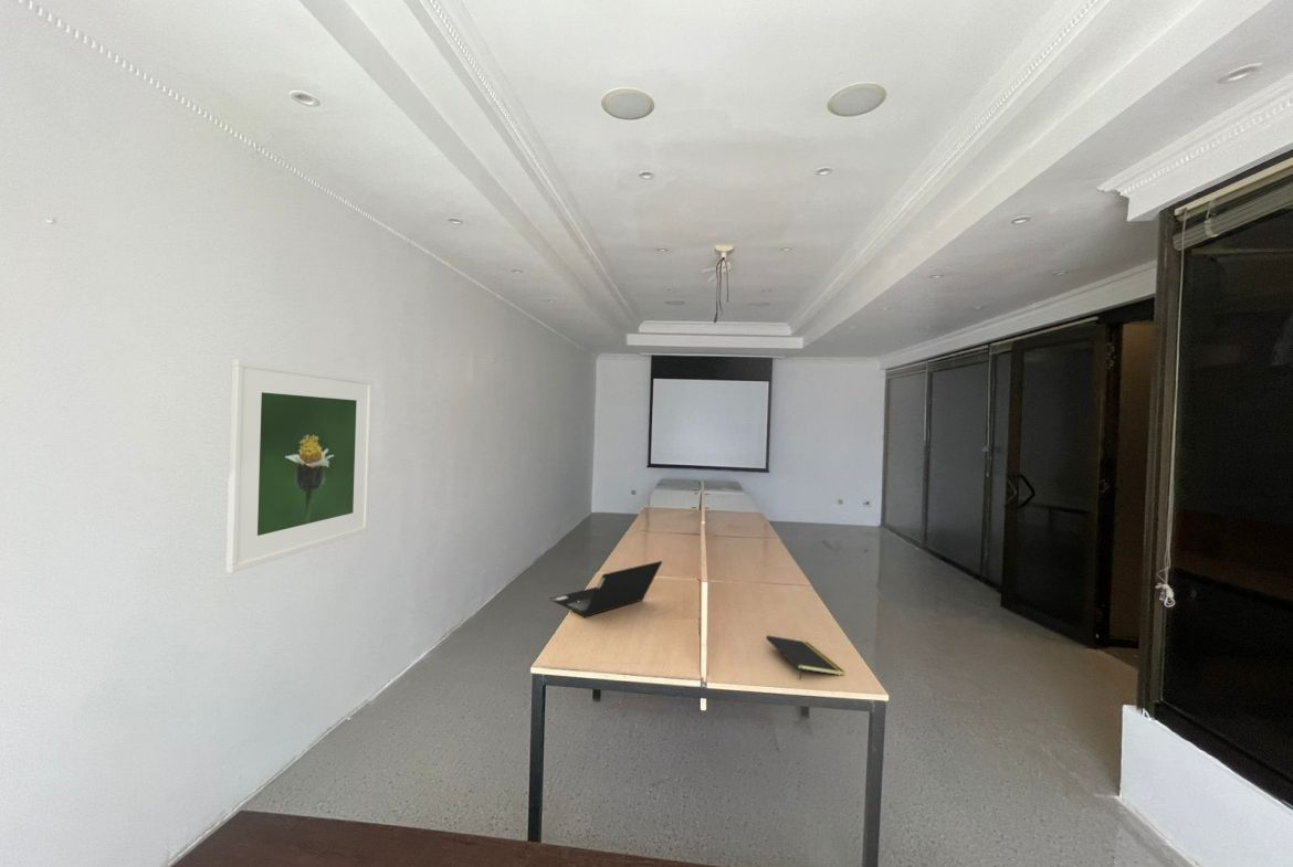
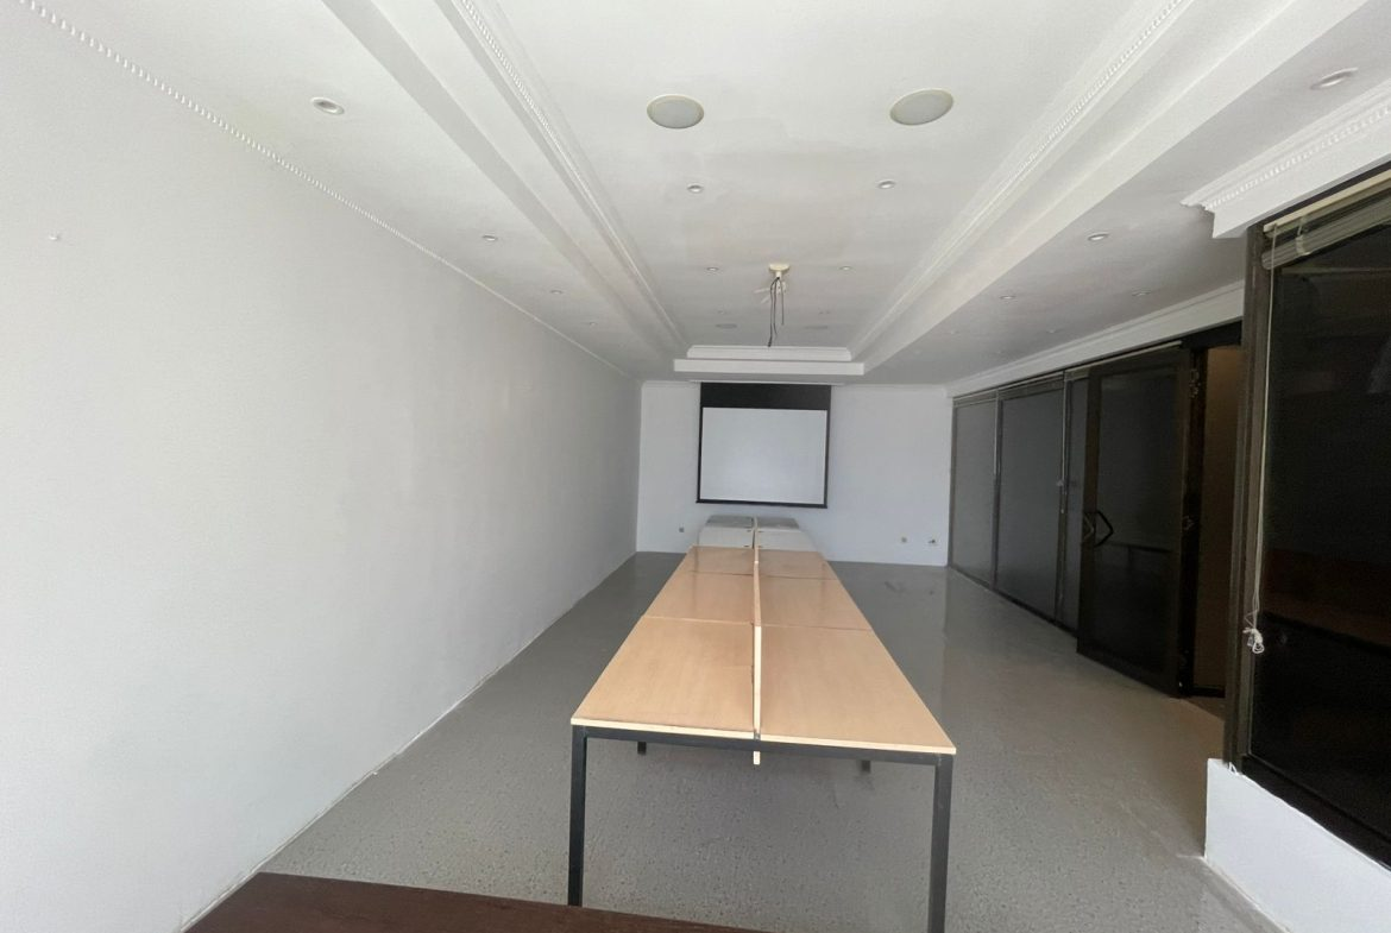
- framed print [224,358,374,574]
- laptop computer [549,560,663,618]
- notepad [765,634,844,681]
